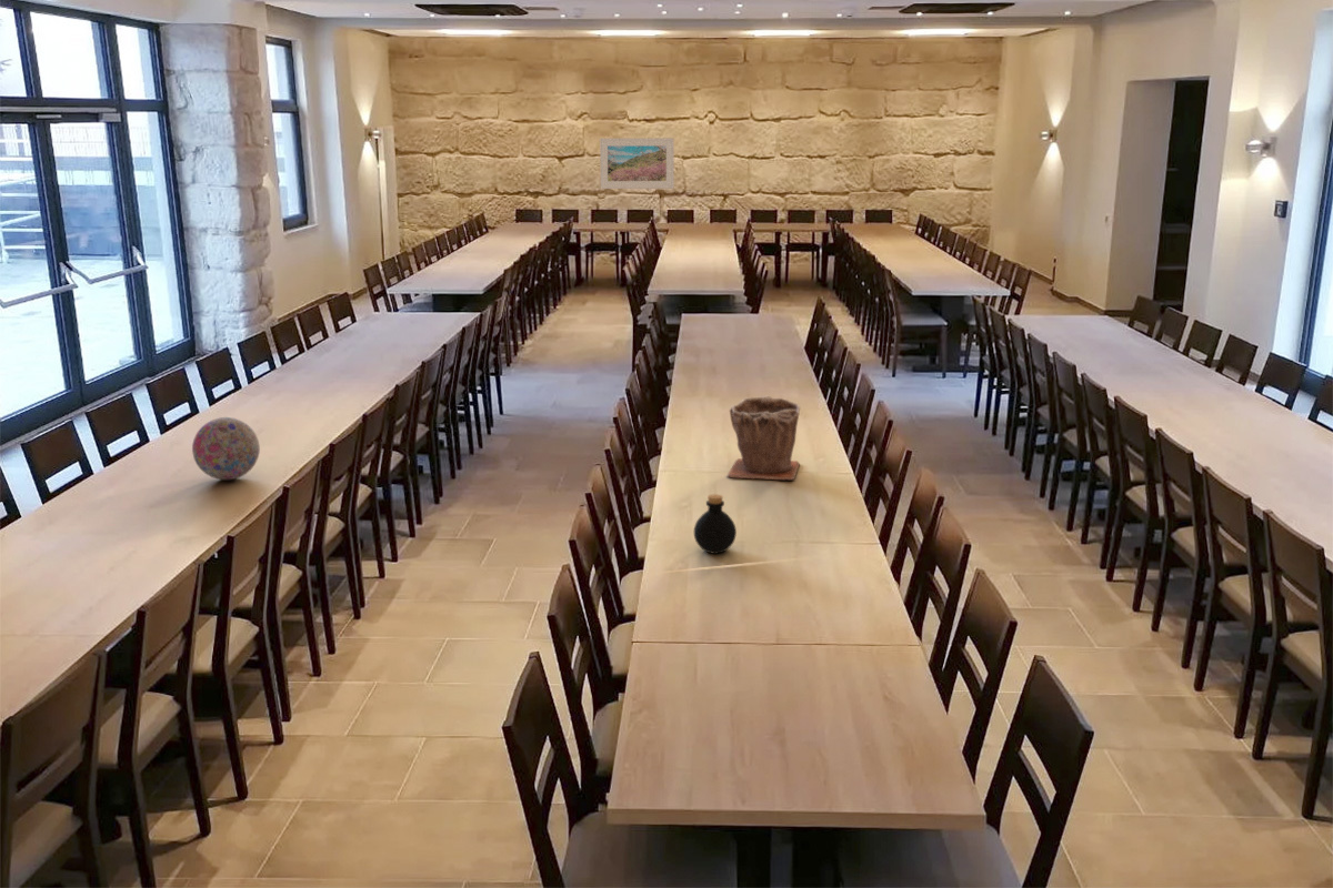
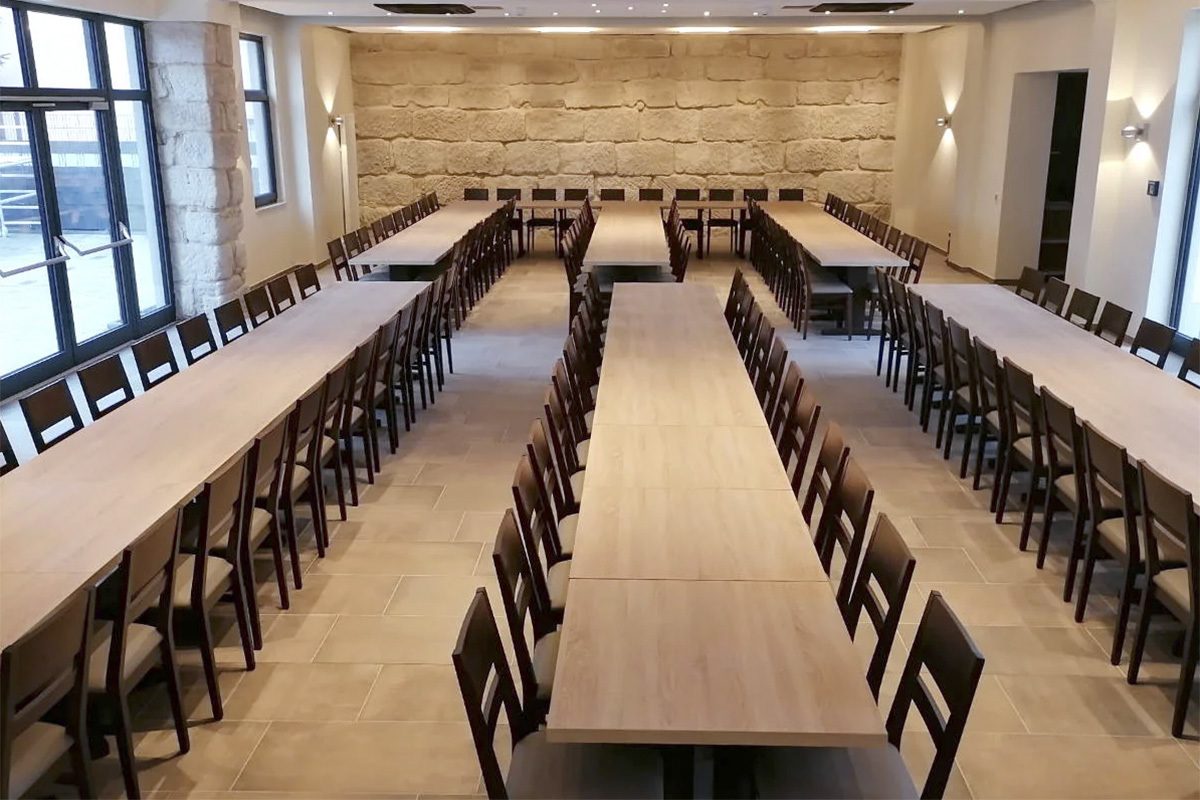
- bottle [693,493,738,555]
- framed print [599,137,674,190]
- plant pot [726,395,801,481]
- decorative ball [191,416,261,481]
